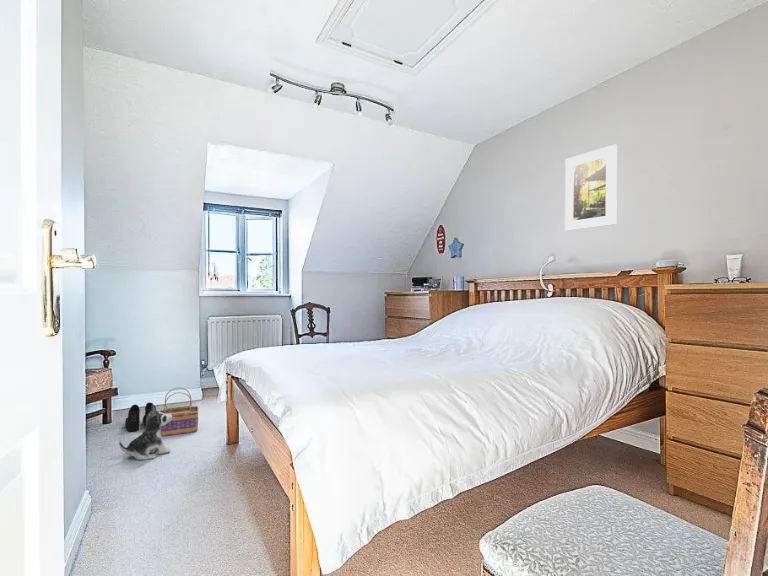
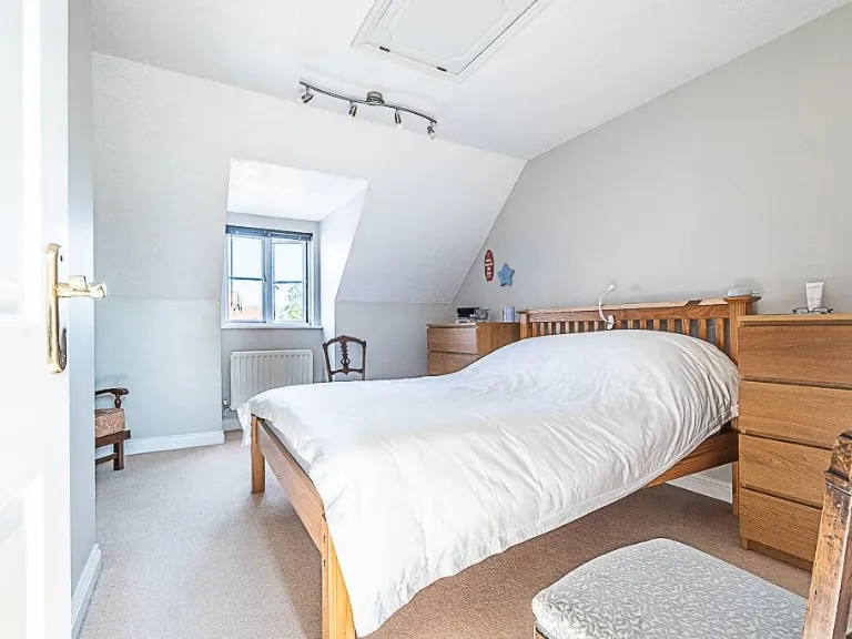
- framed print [564,144,618,232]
- basket [158,387,200,437]
- plush toy [118,404,172,461]
- boots [124,401,157,433]
